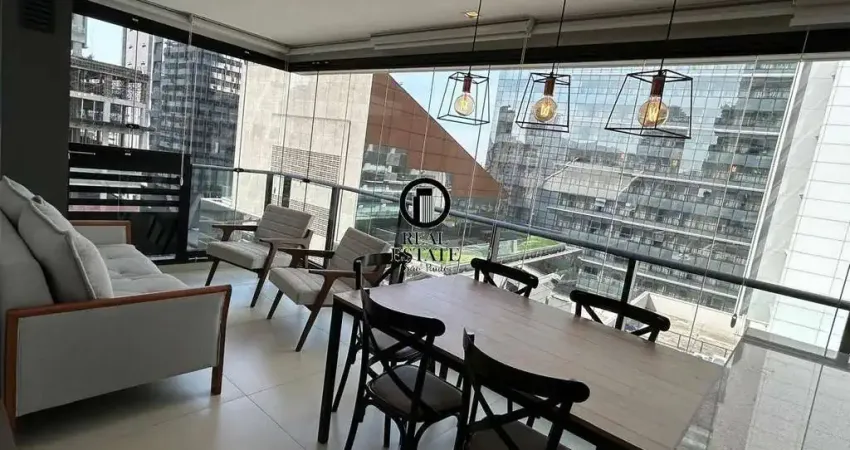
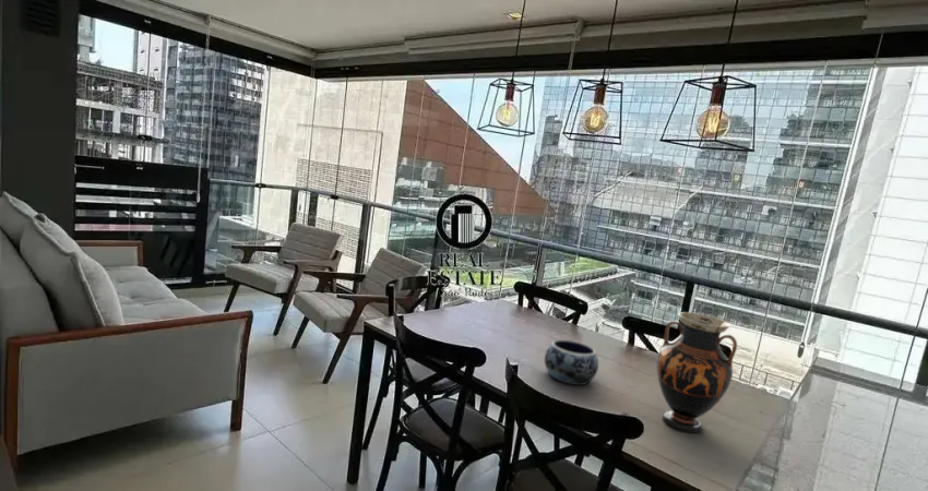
+ vase [656,311,738,434]
+ decorative bowl [544,338,599,386]
